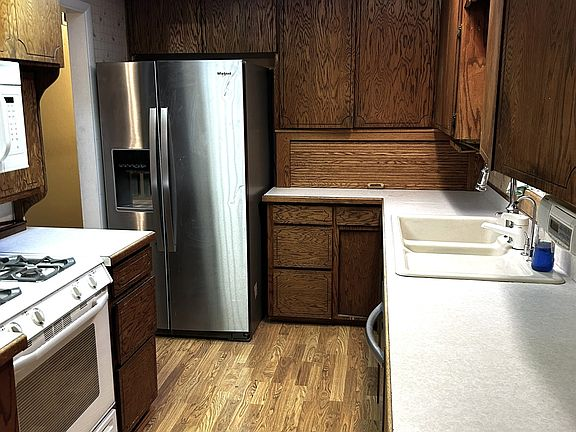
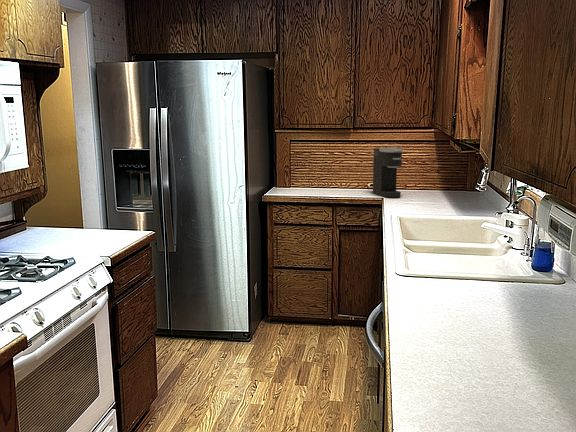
+ coffee maker [372,146,404,199]
